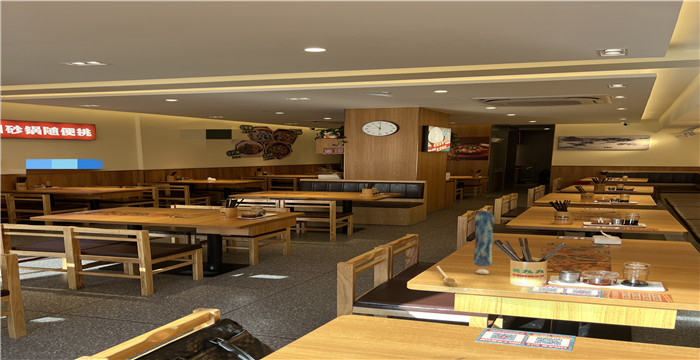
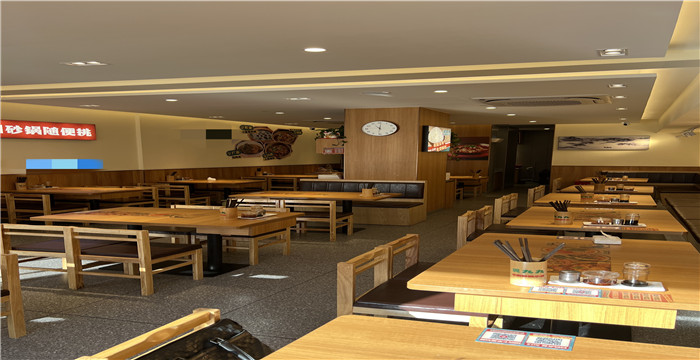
- spoon [436,265,458,287]
- dress [472,208,495,275]
